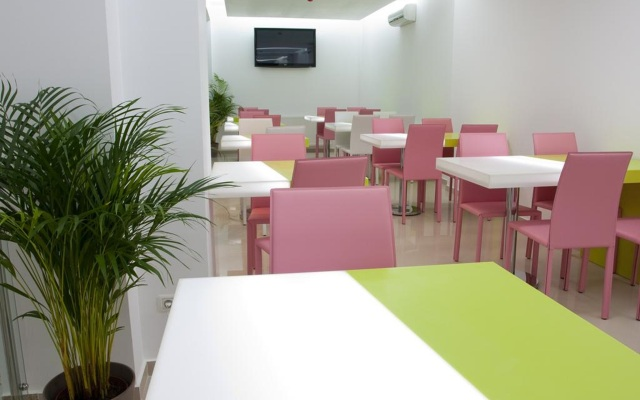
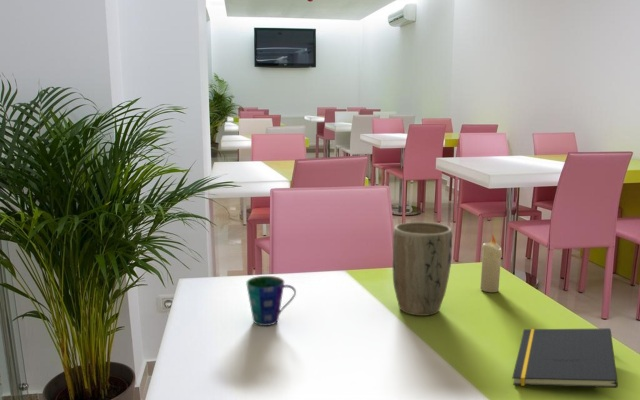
+ candle [479,234,503,293]
+ plant pot [392,221,453,317]
+ notepad [511,327,619,389]
+ cup [245,275,297,327]
